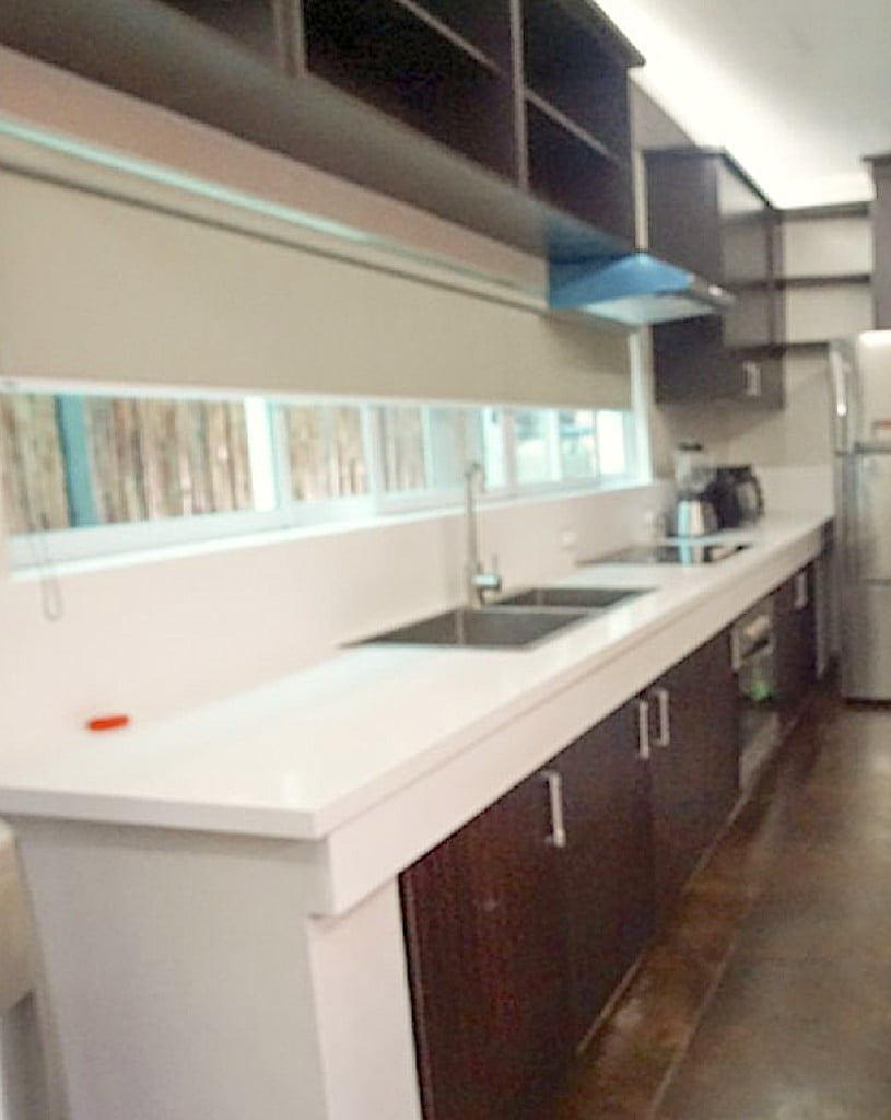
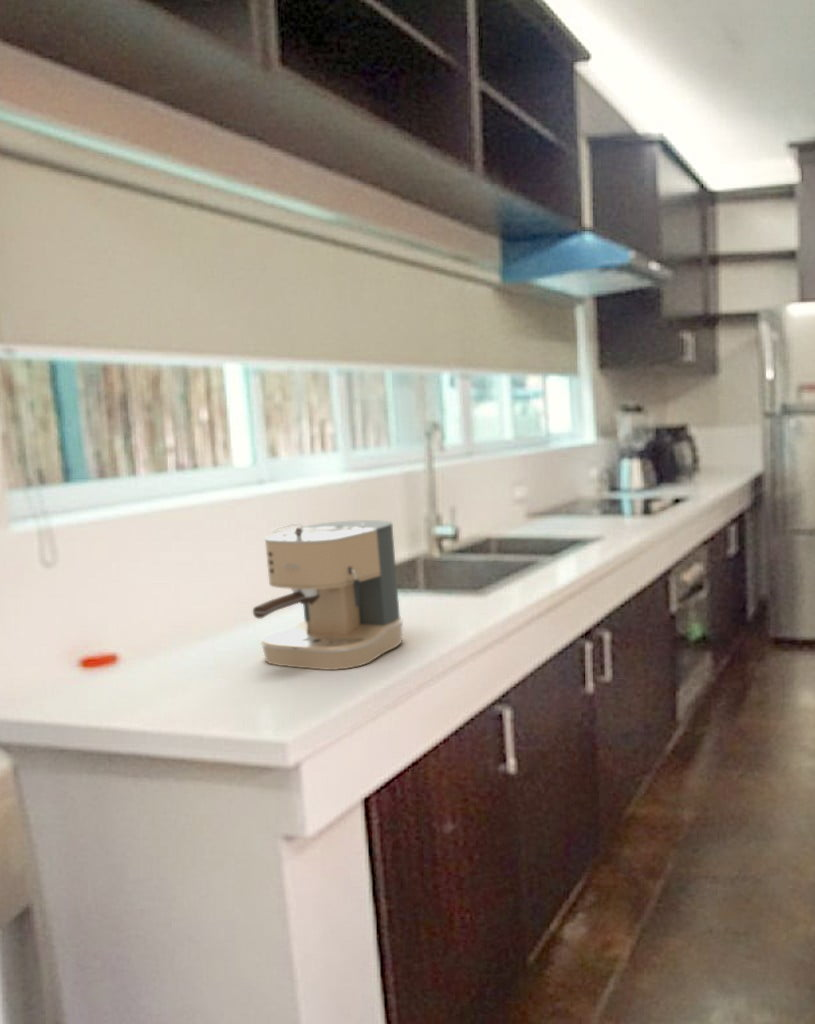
+ coffee maker [252,519,404,671]
